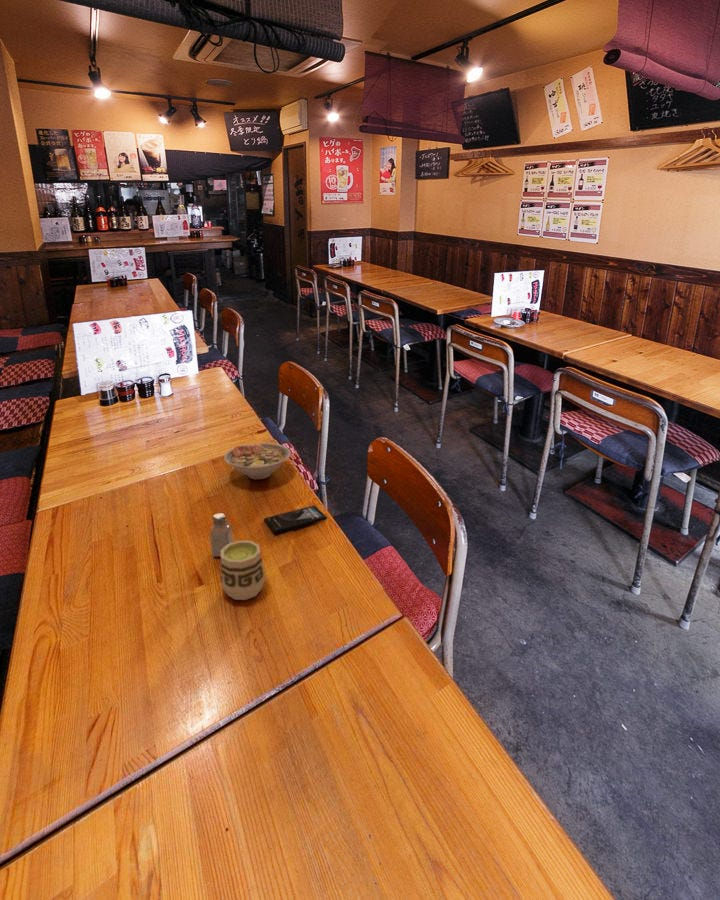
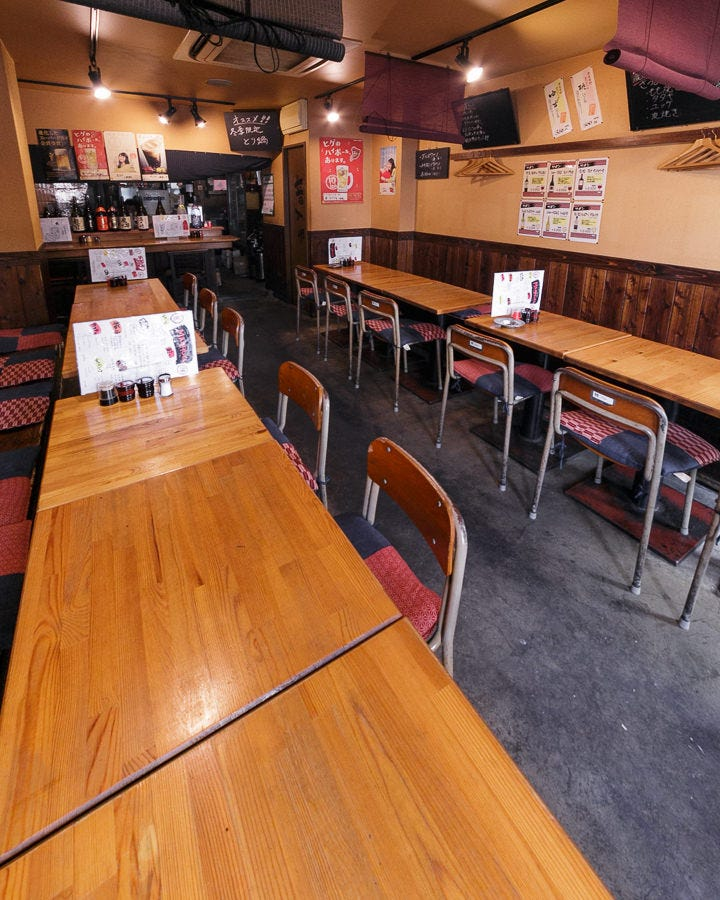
- smartphone [263,505,328,534]
- saltshaker [209,512,234,558]
- soup bowl [223,442,292,480]
- cup [220,540,267,601]
